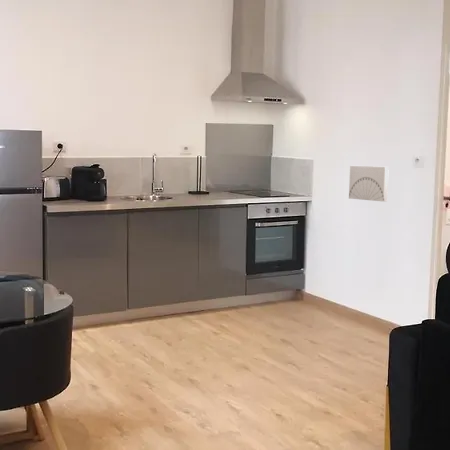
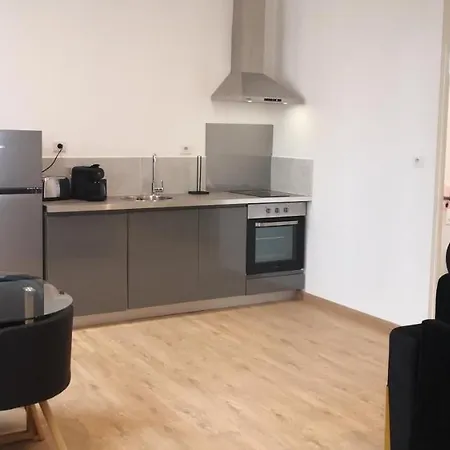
- wall art [348,165,390,203]
